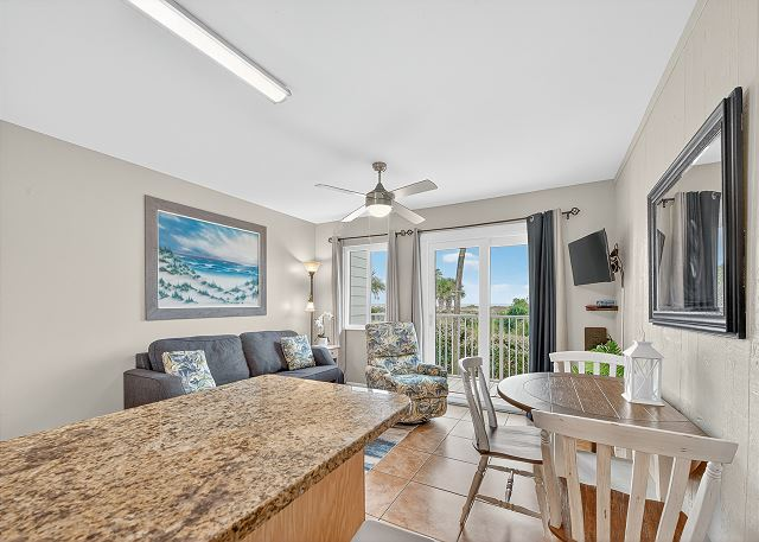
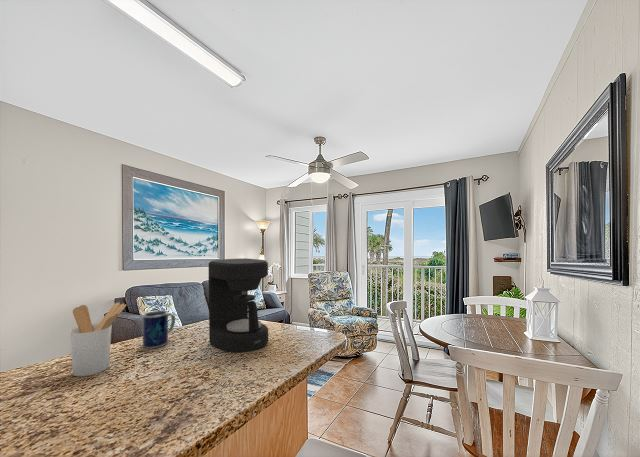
+ coffee maker [208,257,269,353]
+ mug [142,310,176,350]
+ utensil holder [69,301,127,377]
